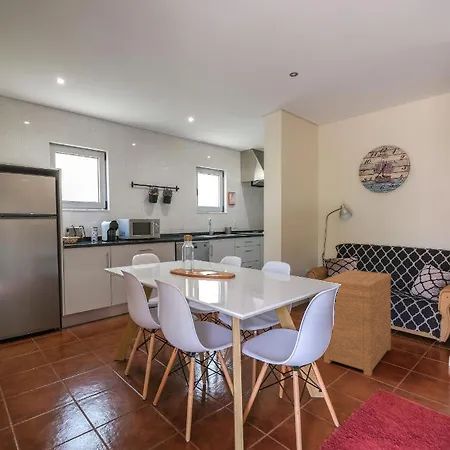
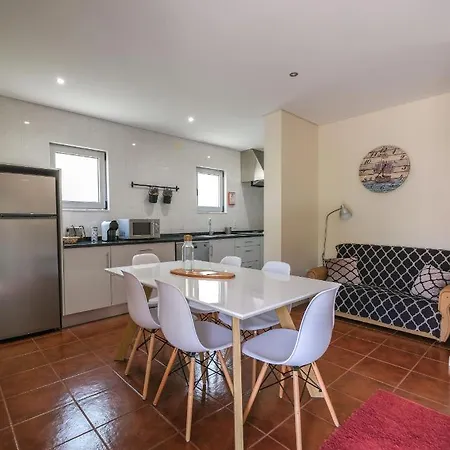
- nightstand [322,269,392,377]
